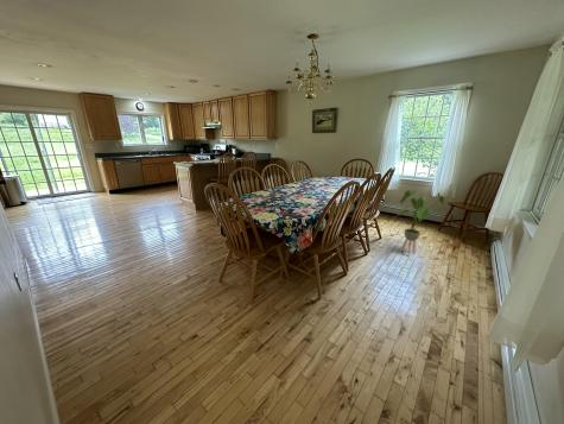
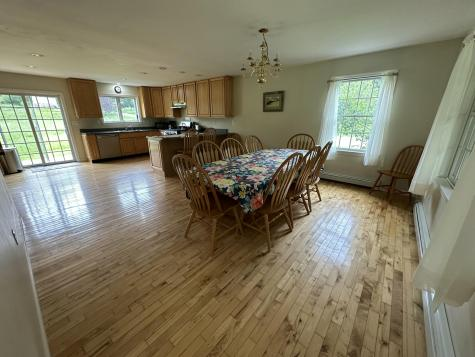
- house plant [395,189,446,257]
